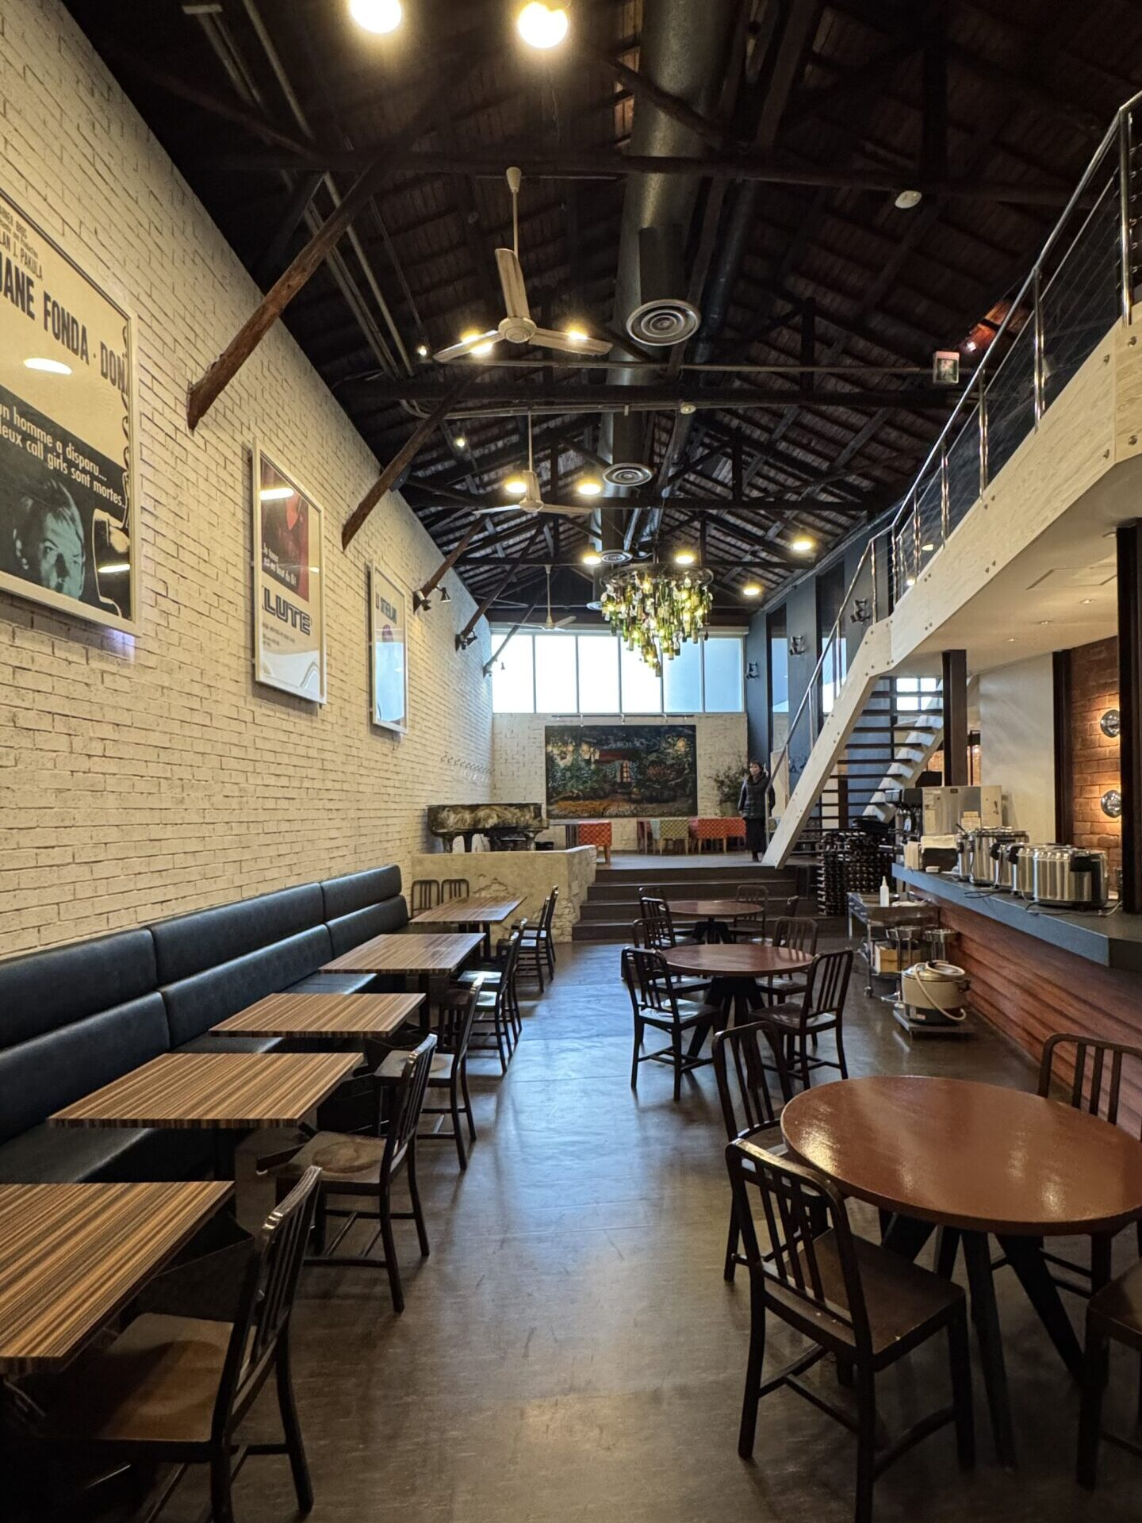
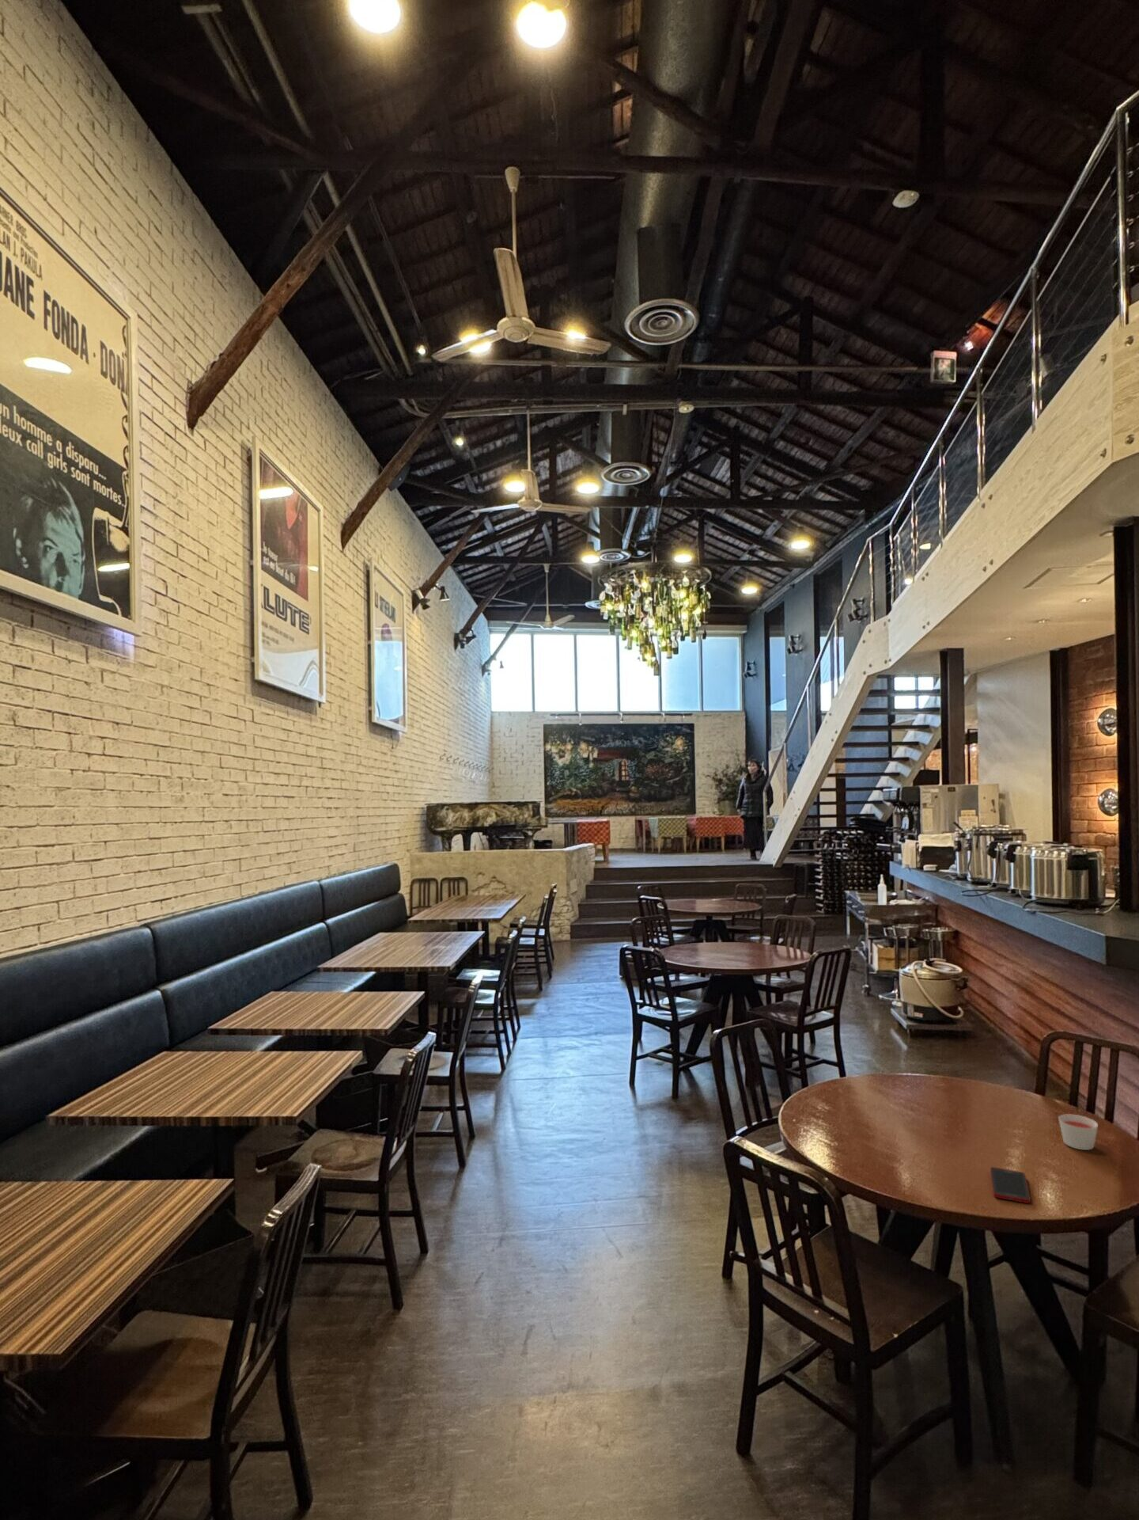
+ candle [1058,1113,1098,1151]
+ cell phone [989,1166,1031,1204]
